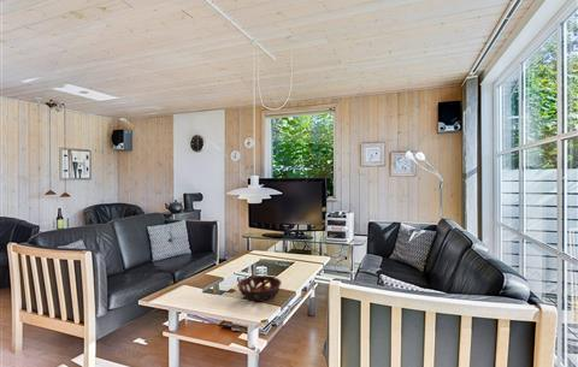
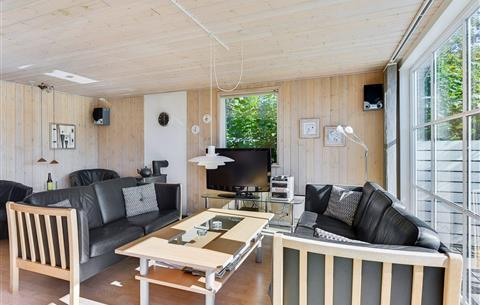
- decorative bowl [236,276,283,303]
